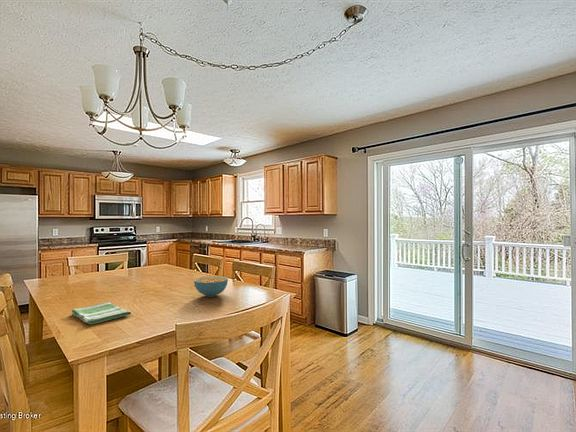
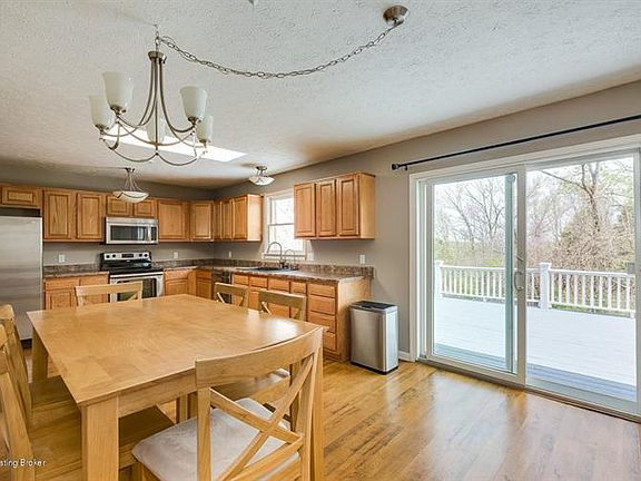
- dish towel [70,301,132,325]
- cereal bowl [193,275,229,298]
